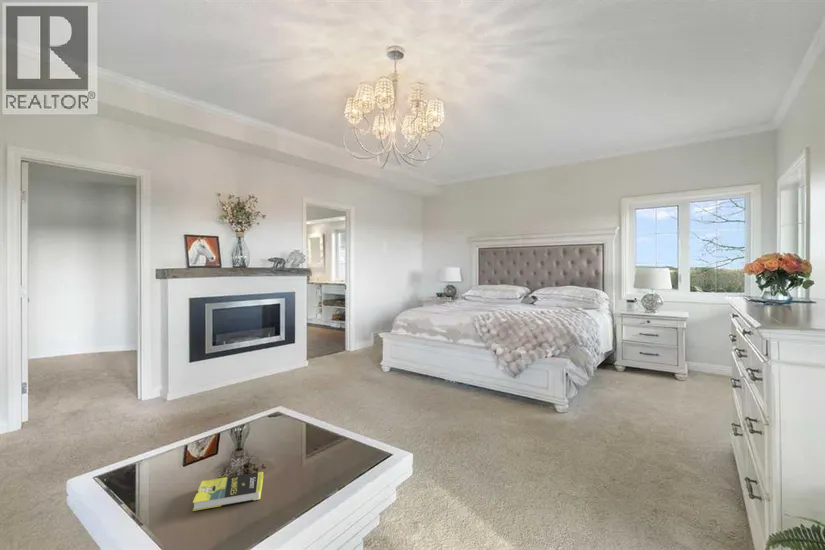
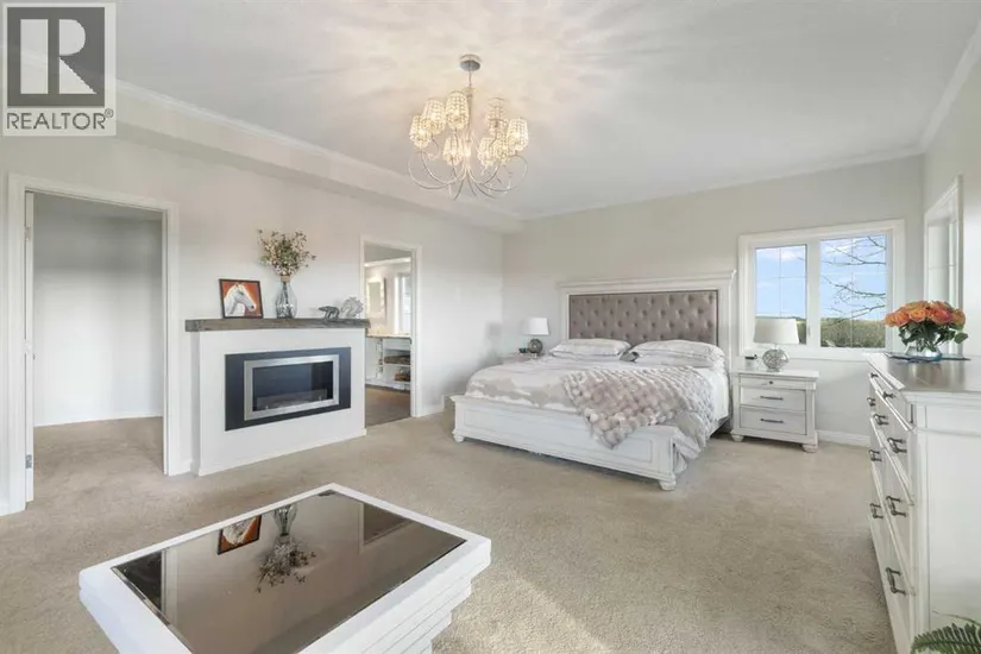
- book [192,471,264,512]
